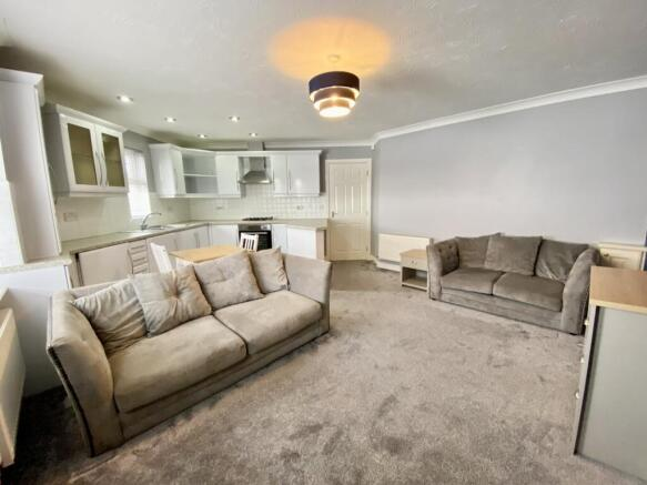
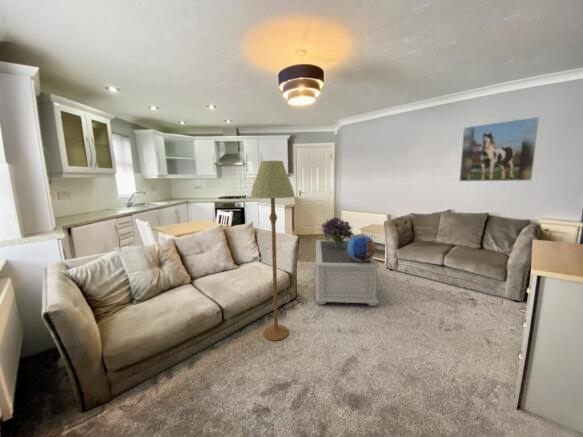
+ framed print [458,116,540,182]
+ bouquet [319,216,355,247]
+ coffee table [315,239,381,307]
+ decorative sphere [347,233,376,262]
+ floor lamp [249,160,296,342]
